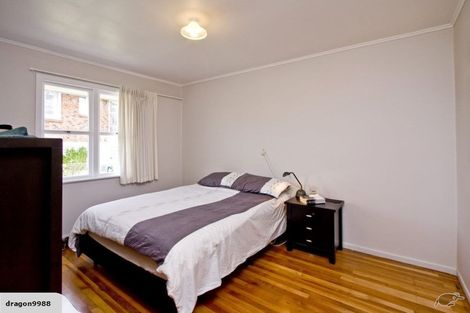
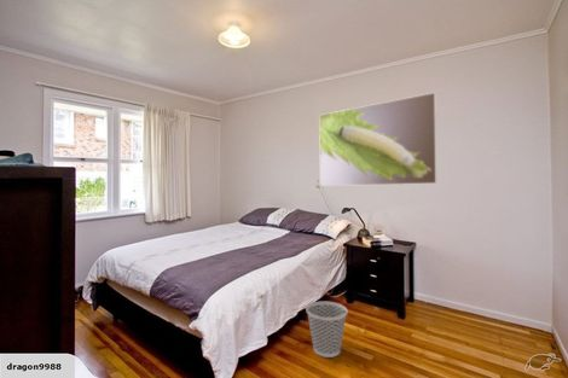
+ wastebasket [305,301,348,359]
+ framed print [318,92,437,187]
